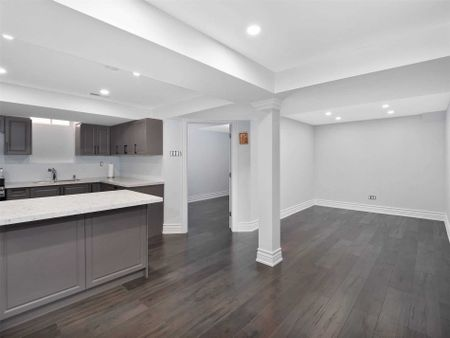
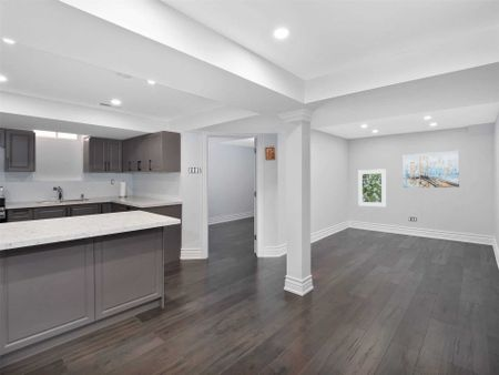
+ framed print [357,168,387,207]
+ wall art [403,150,460,189]
